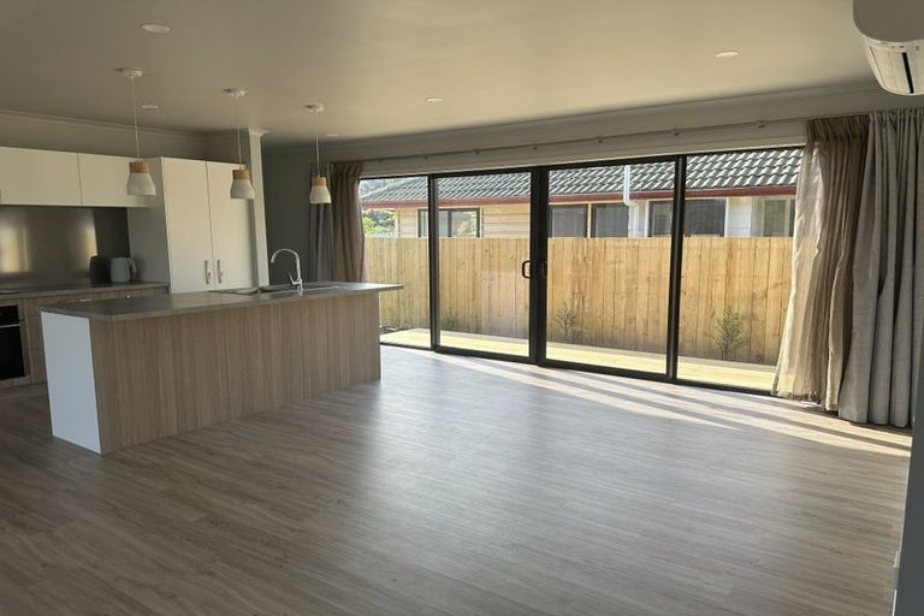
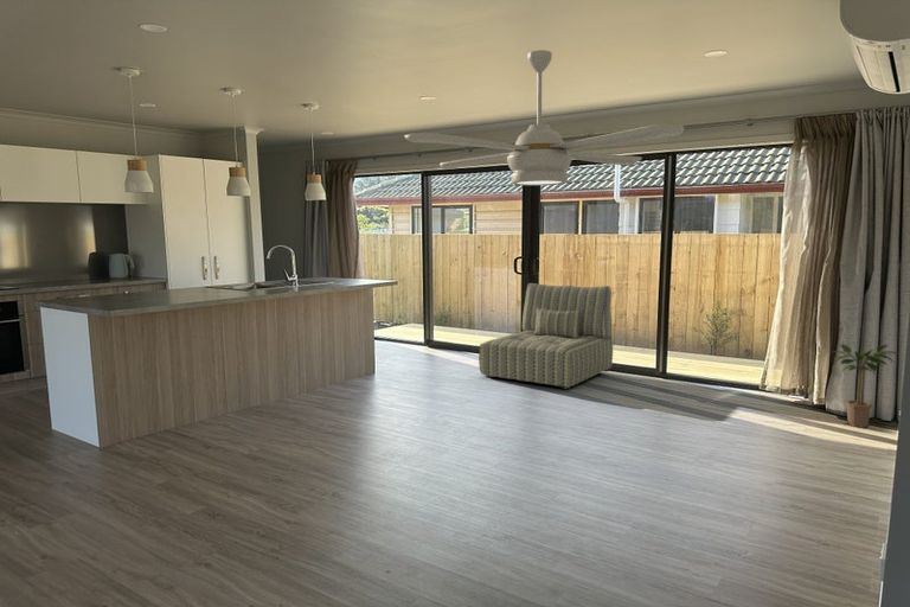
+ ceiling fan [404,49,685,186]
+ sofa [478,282,614,391]
+ potted plant [832,343,899,429]
